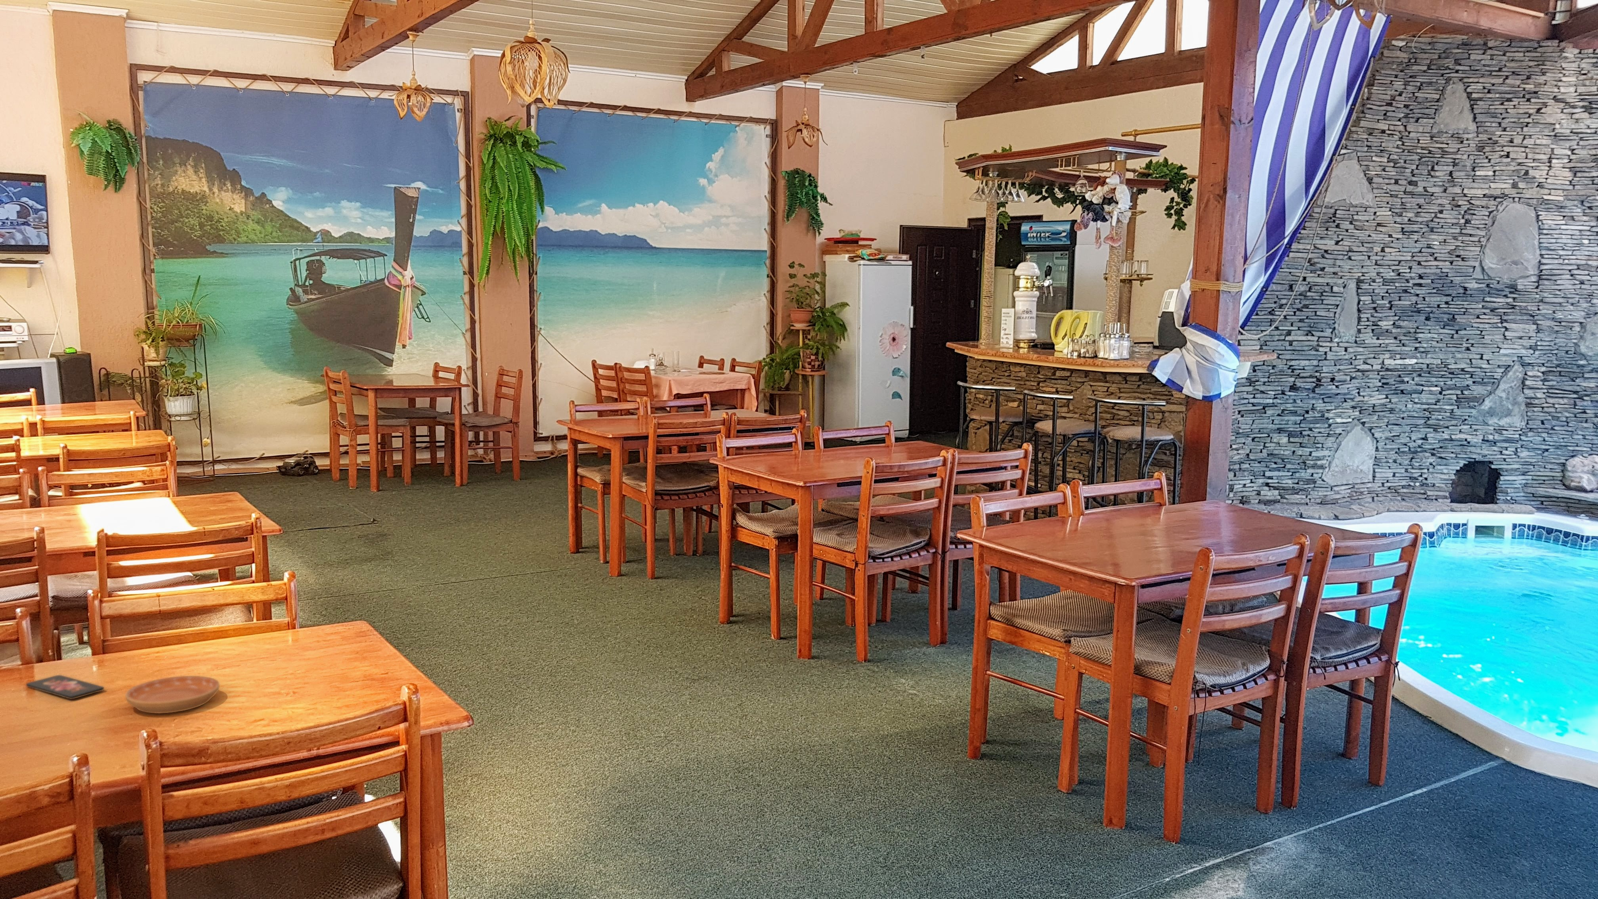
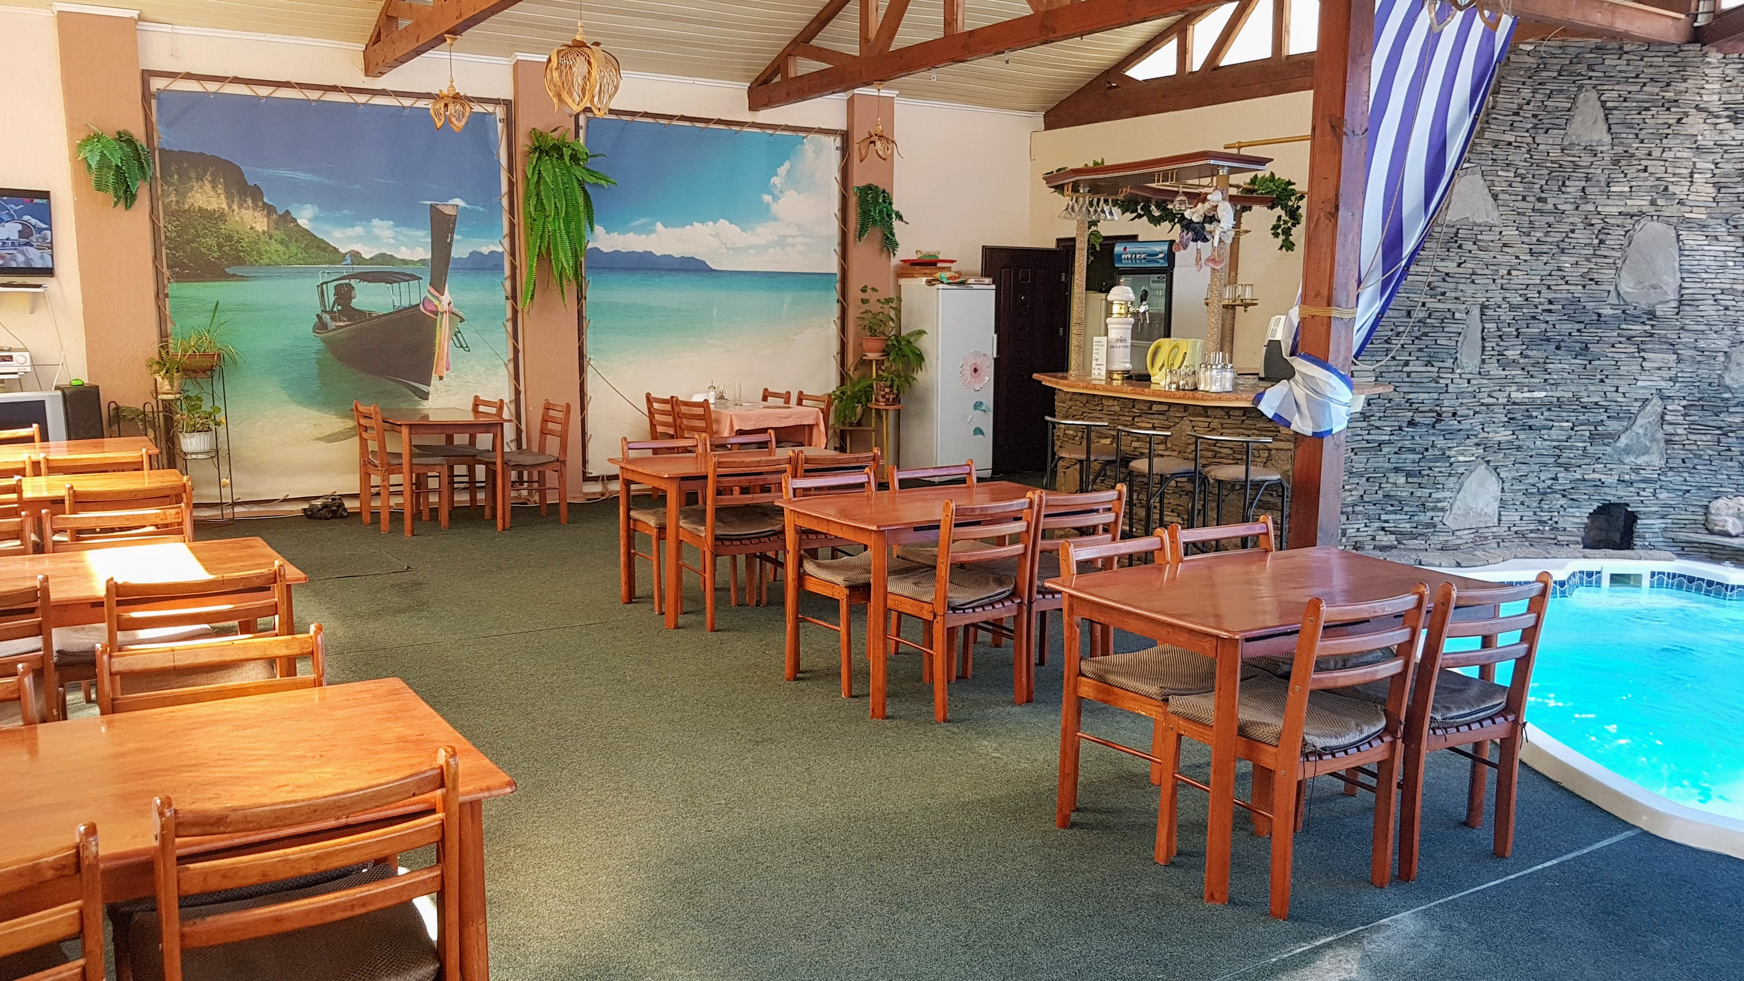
- smartphone [25,675,104,699]
- saucer [125,675,220,713]
